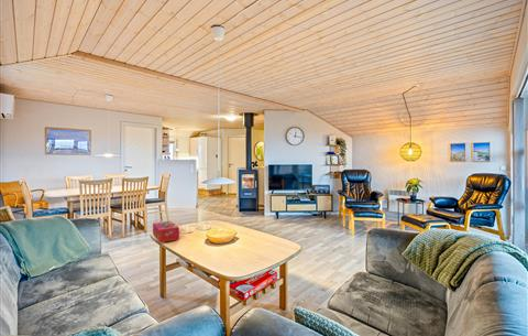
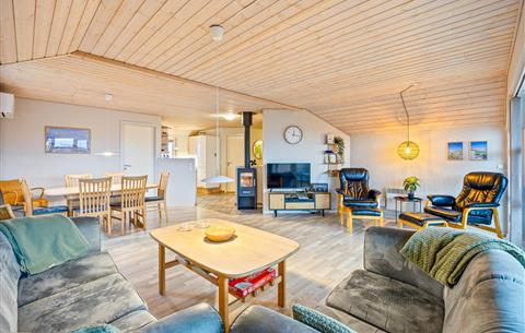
- tissue box [152,220,180,243]
